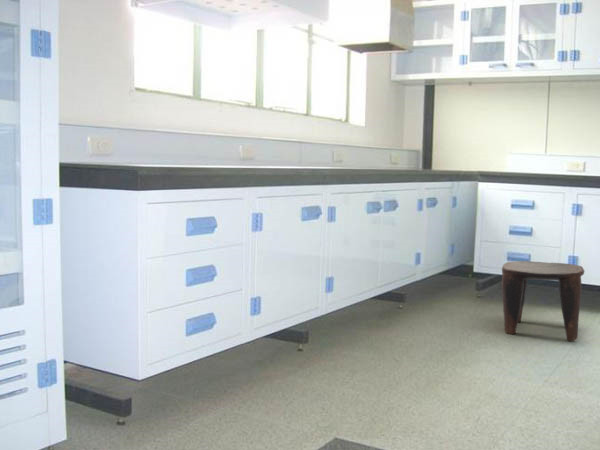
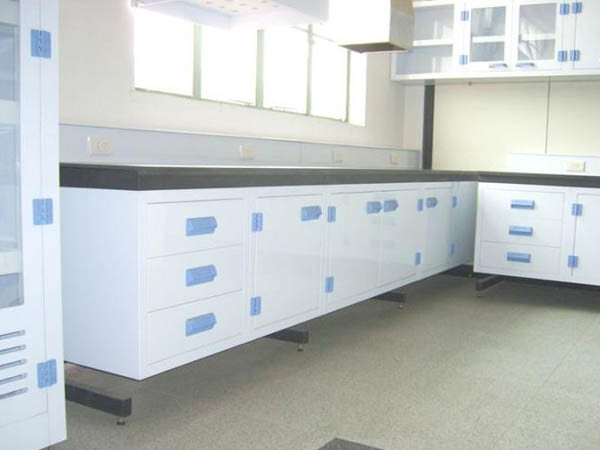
- stool [501,260,585,341]
